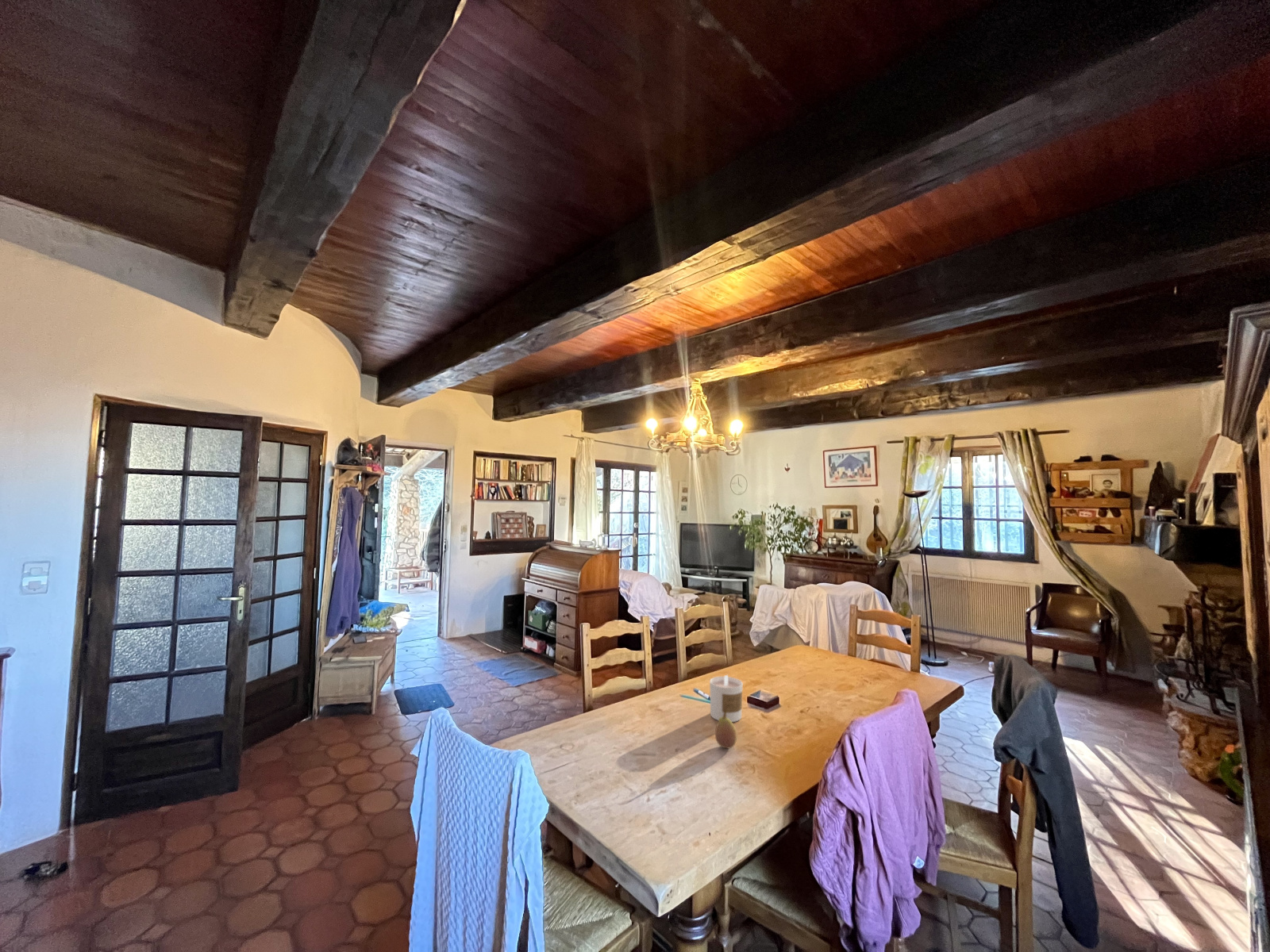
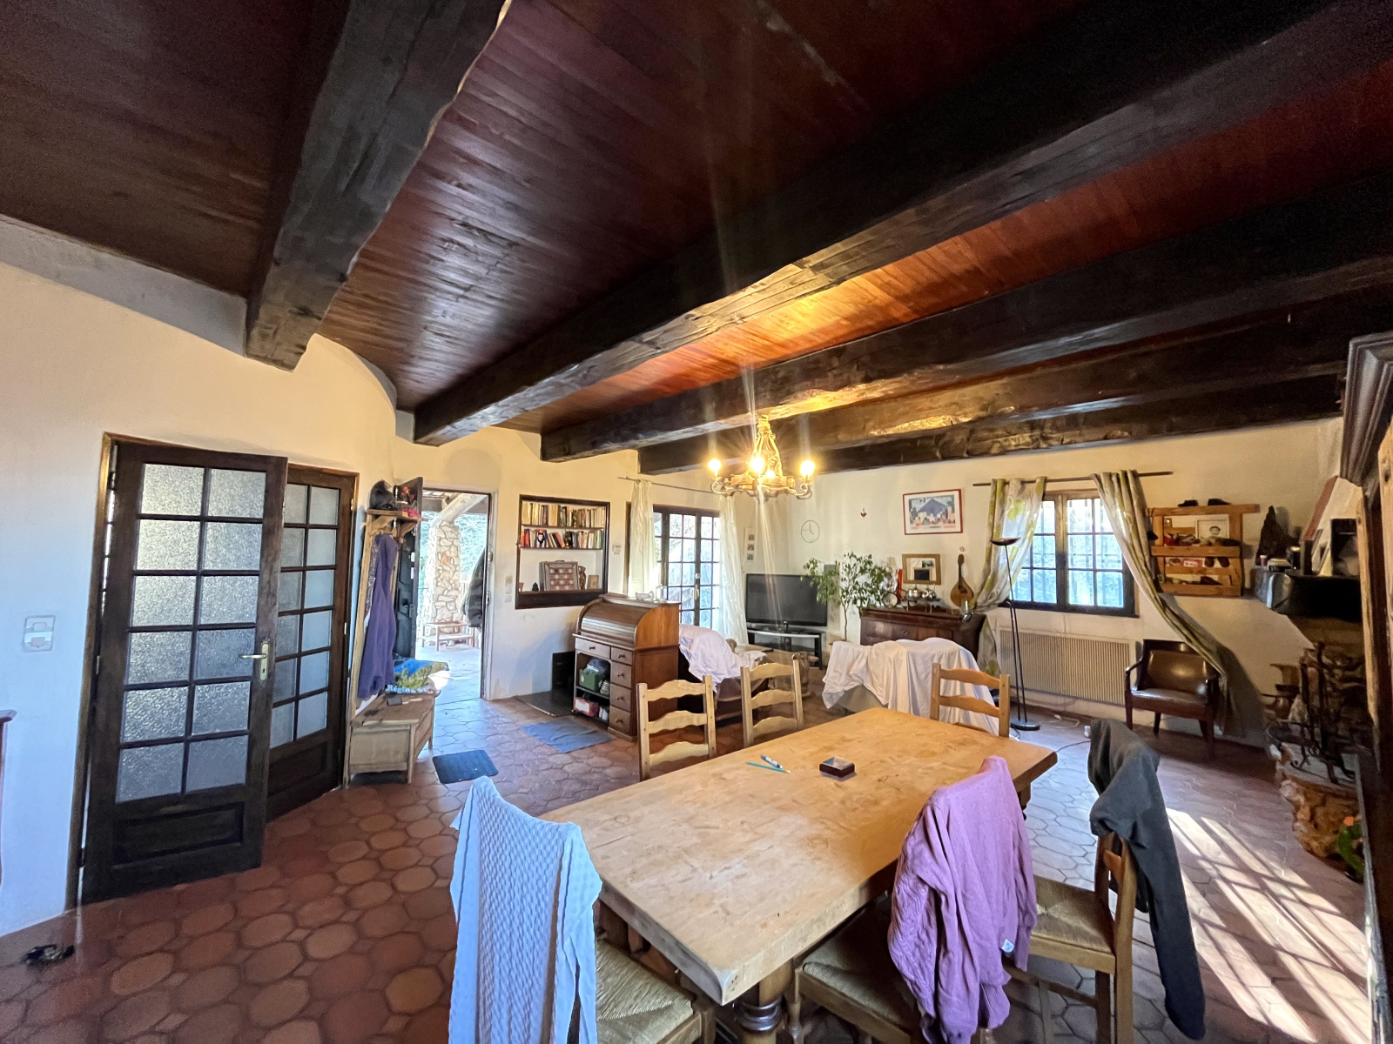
- candle [709,674,744,723]
- fruit [714,708,738,750]
